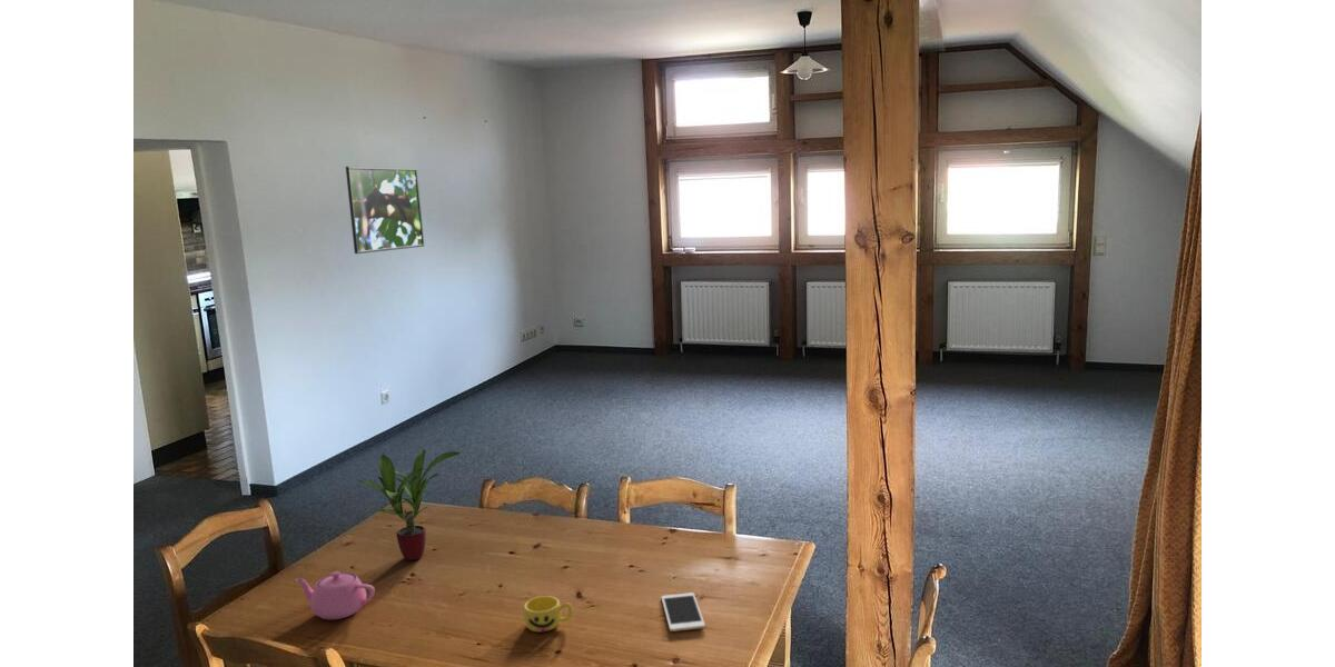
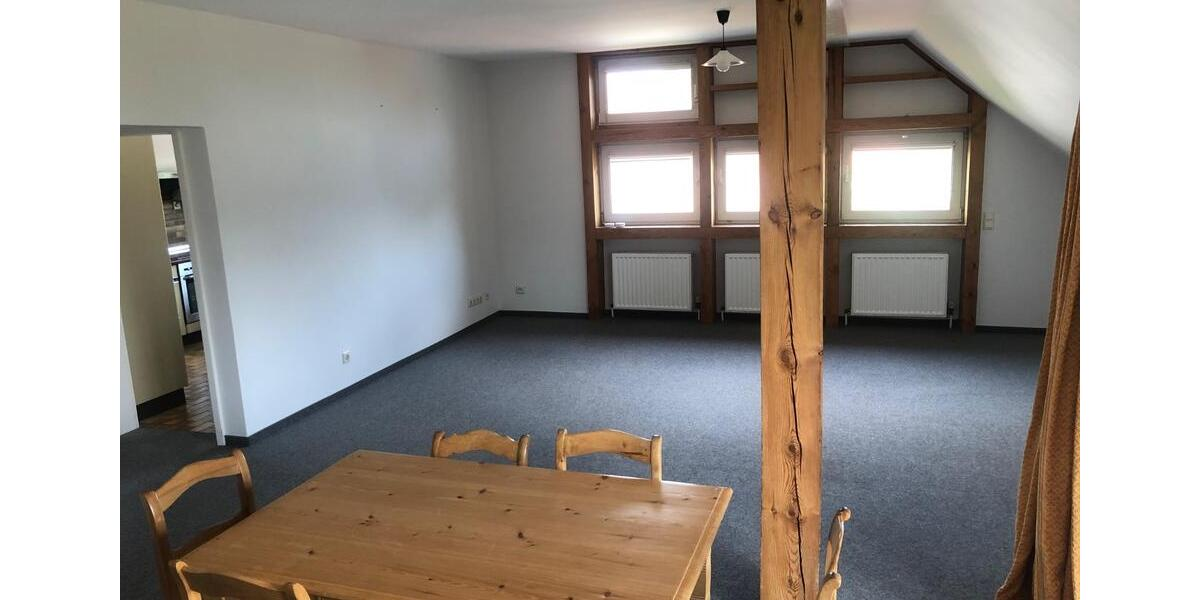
- teapot [295,570,376,620]
- cell phone [661,591,706,633]
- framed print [345,166,425,255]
- cup [523,595,574,633]
- potted plant [355,448,462,561]
